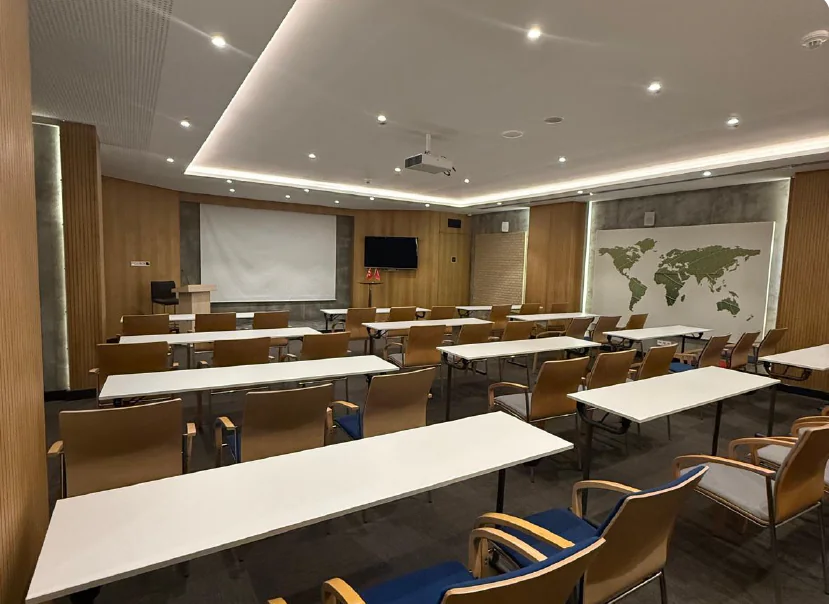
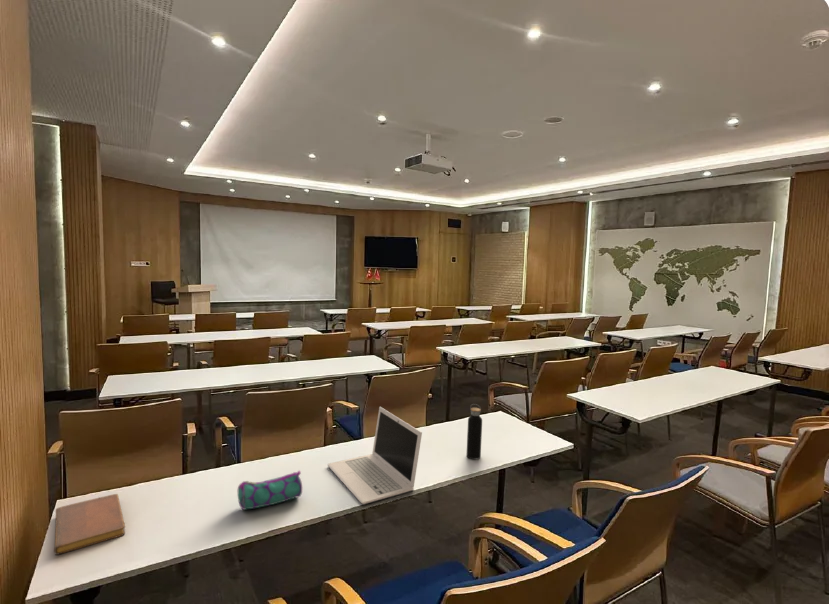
+ pencil case [237,469,303,511]
+ laptop [327,406,423,505]
+ water bottle [465,403,483,460]
+ notebook [53,493,126,556]
